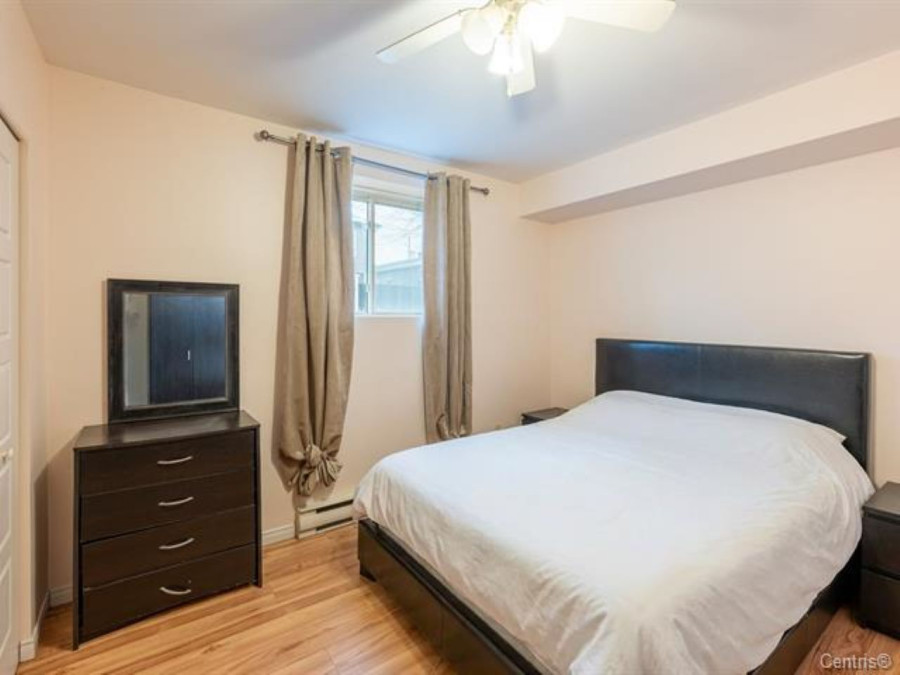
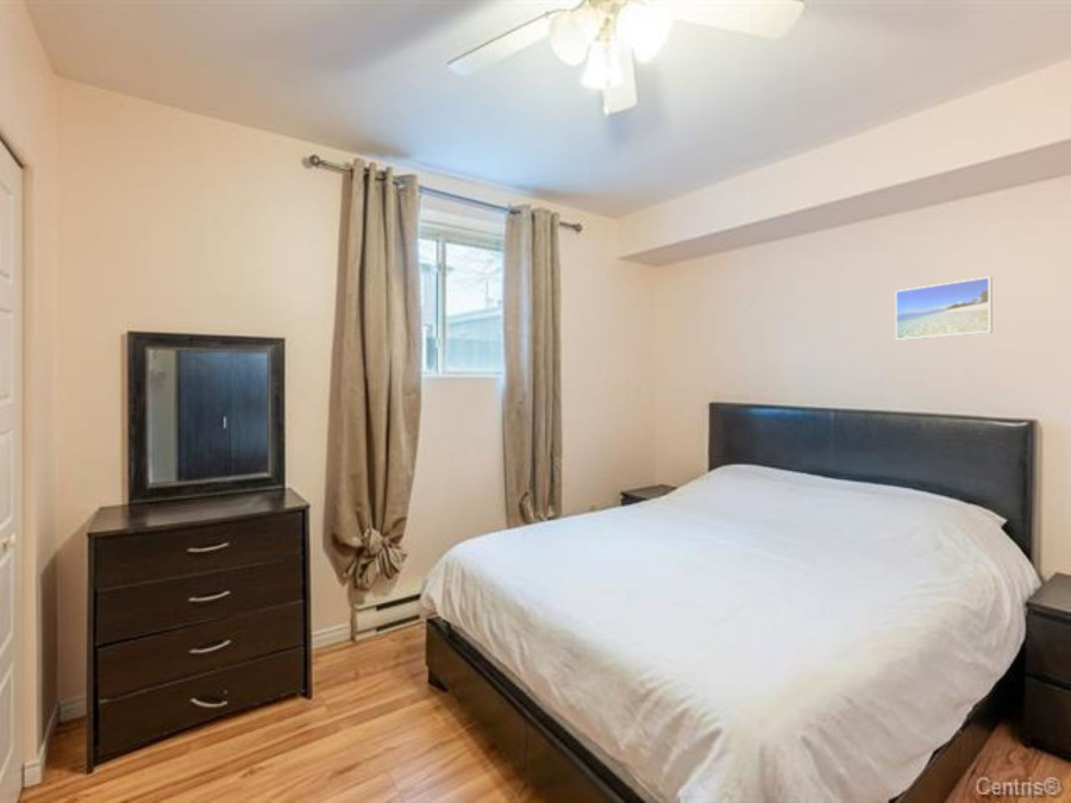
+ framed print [894,275,994,341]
